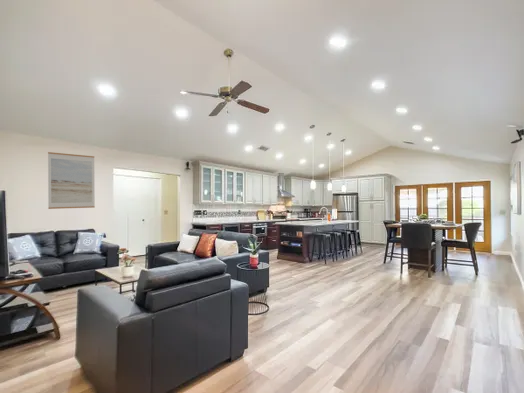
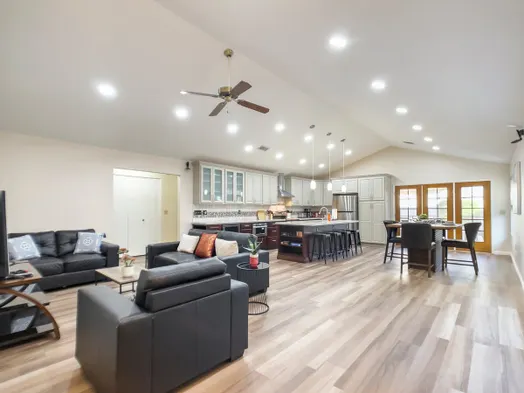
- wall art [47,151,96,210]
